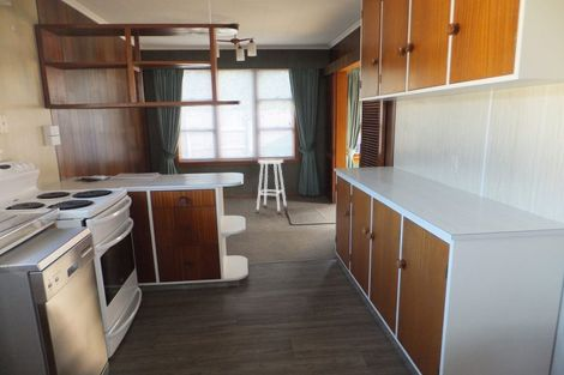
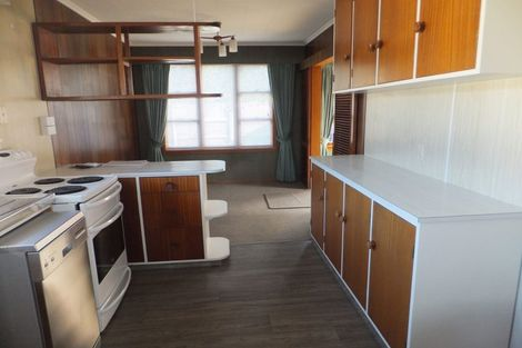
- stool [254,158,288,214]
